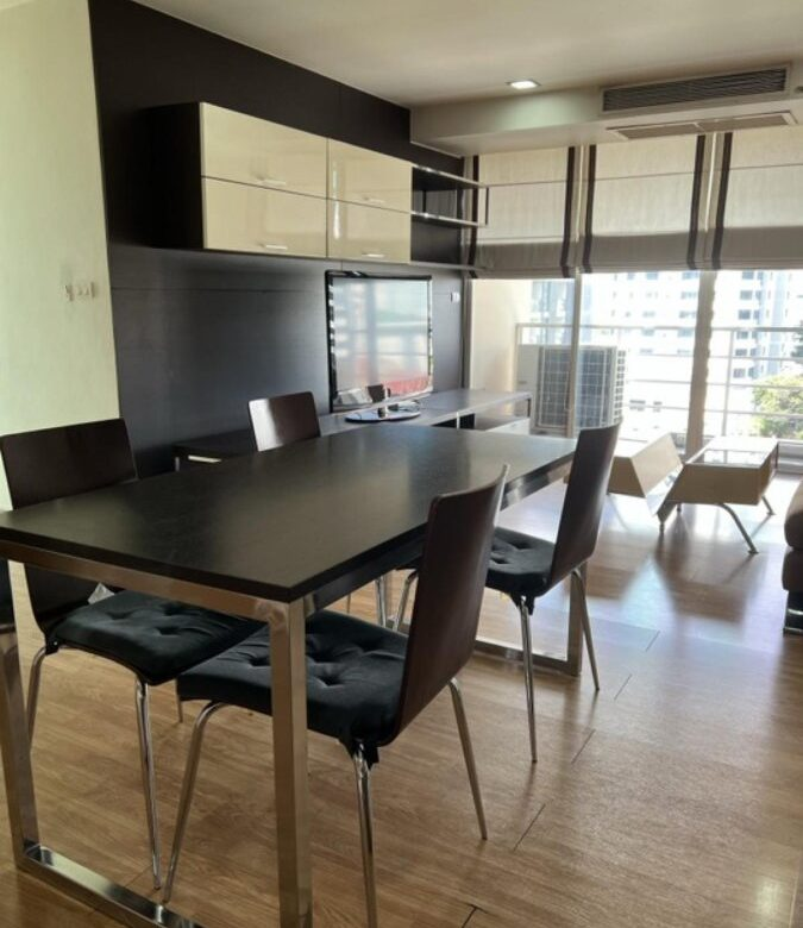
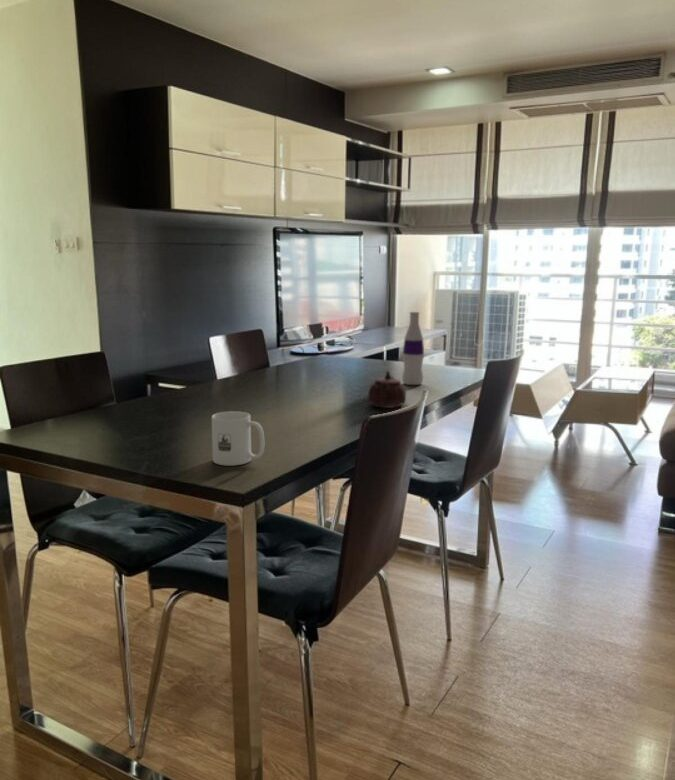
+ bottle [401,311,425,386]
+ teapot [367,370,407,409]
+ mug [211,410,265,467]
